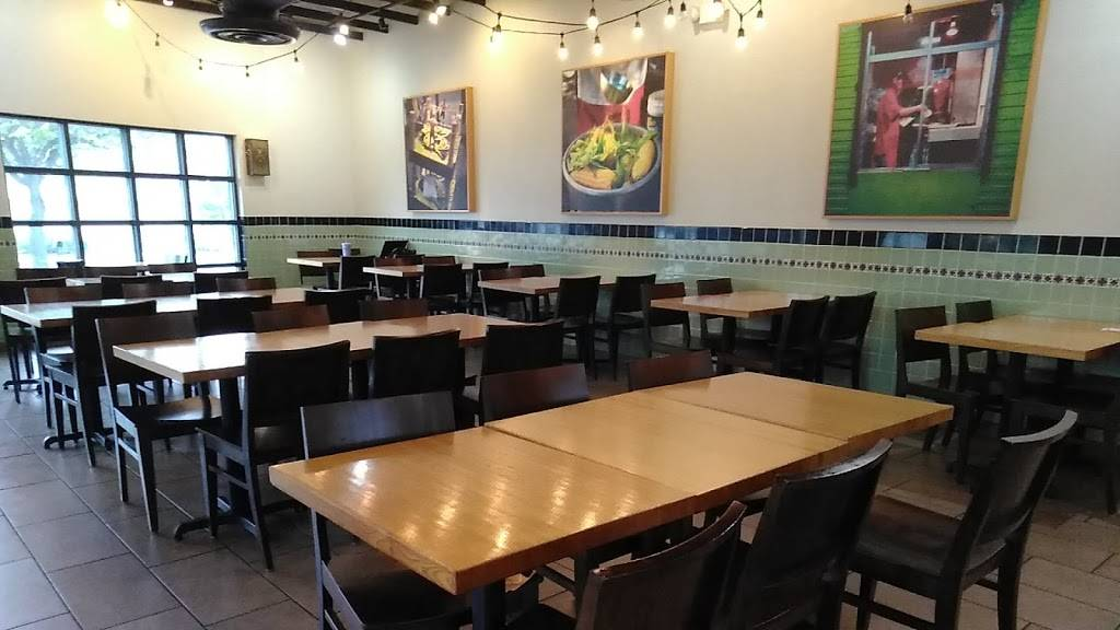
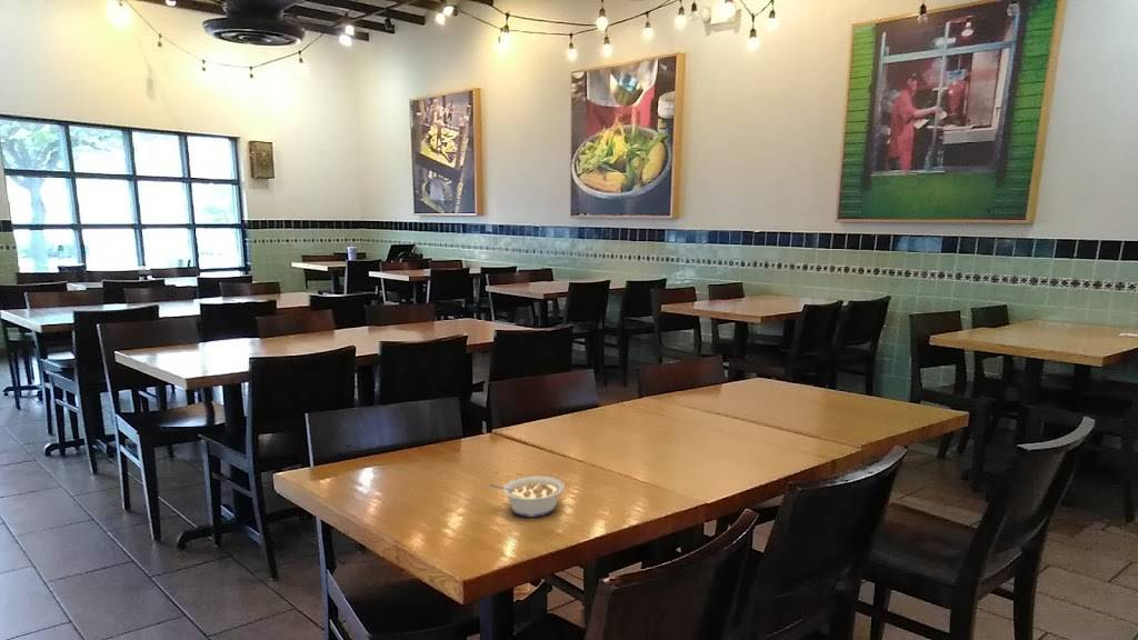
+ legume [489,474,566,518]
